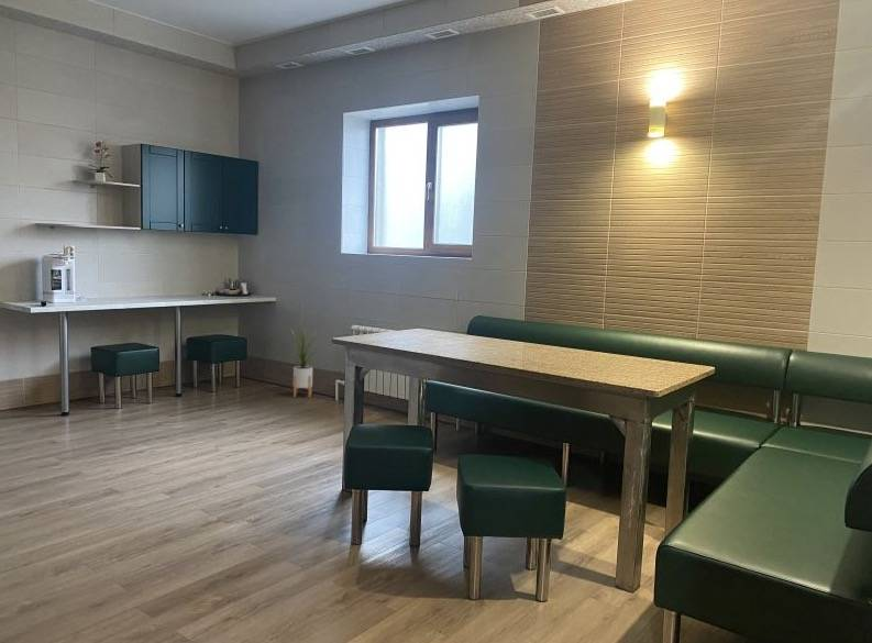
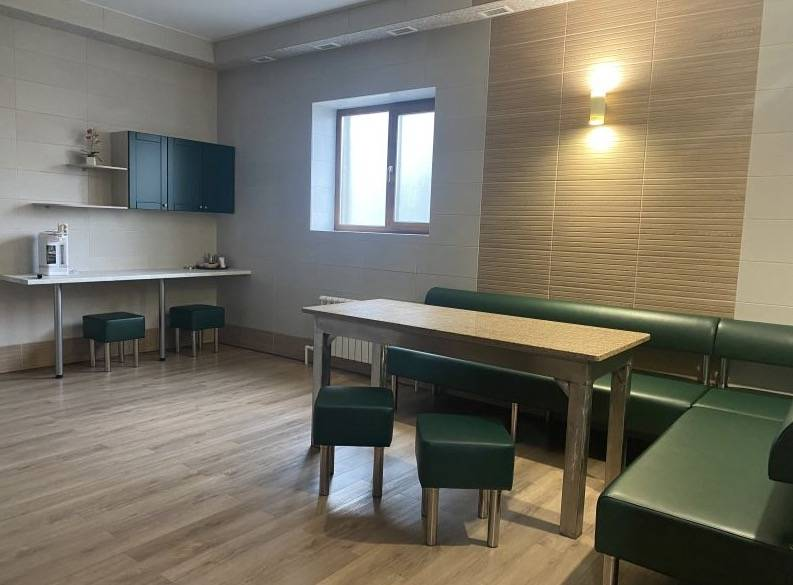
- house plant [284,325,322,398]
